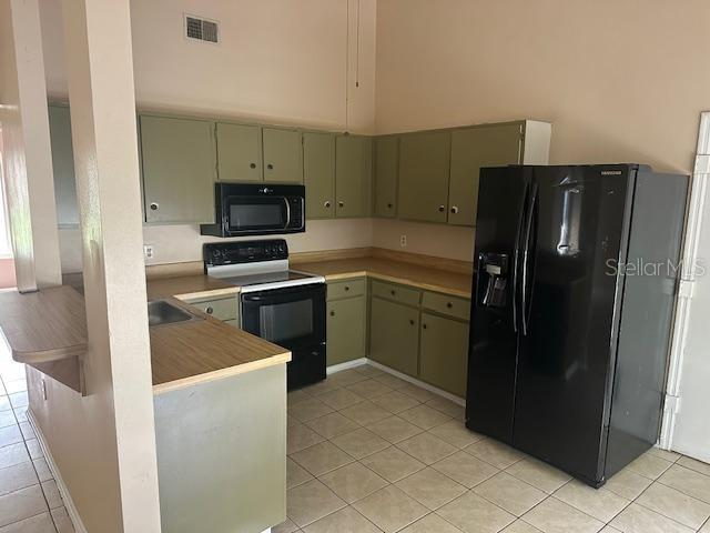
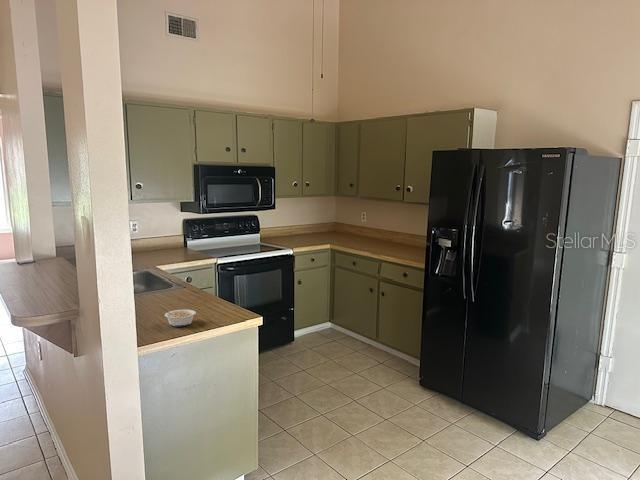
+ legume [160,309,197,327]
